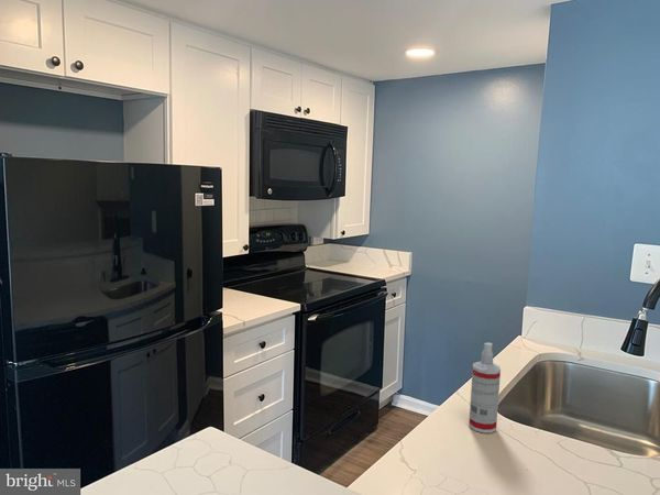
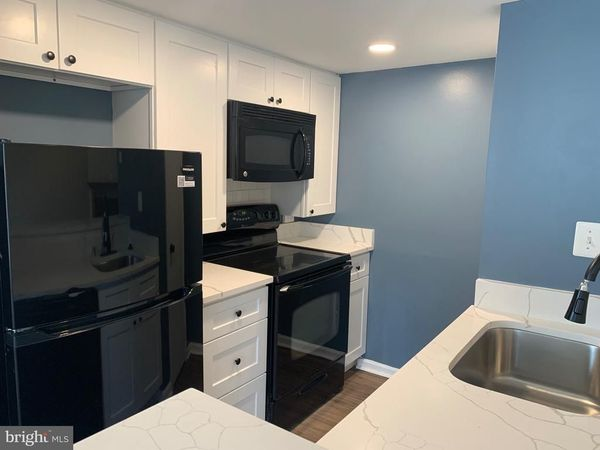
- spray bottle [468,342,502,435]
